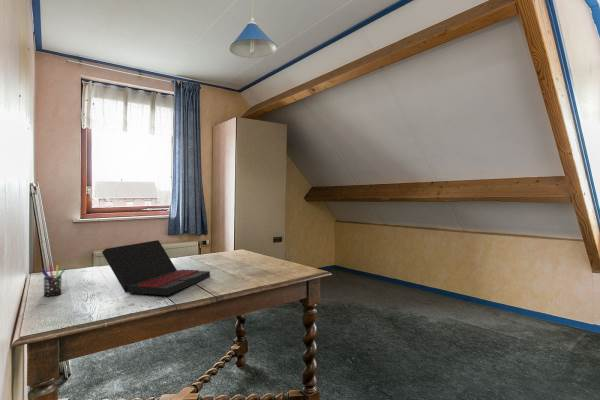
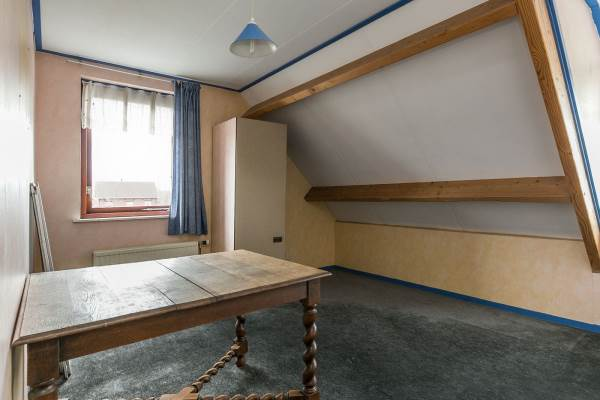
- pen holder [39,264,67,297]
- laptop [101,239,211,296]
